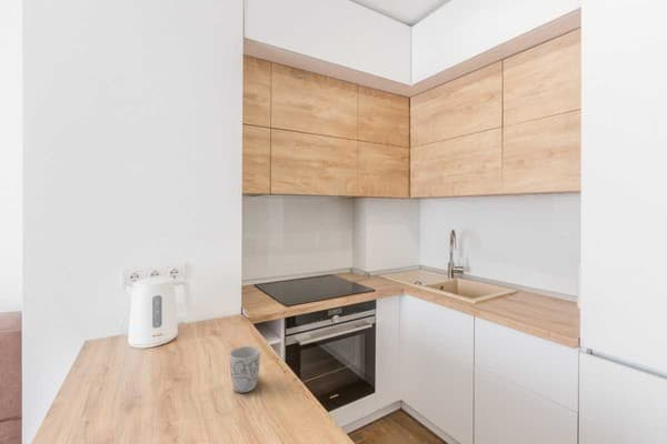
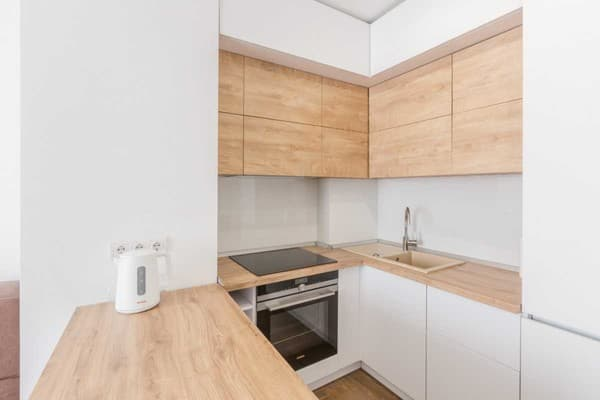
- mug [228,345,261,394]
